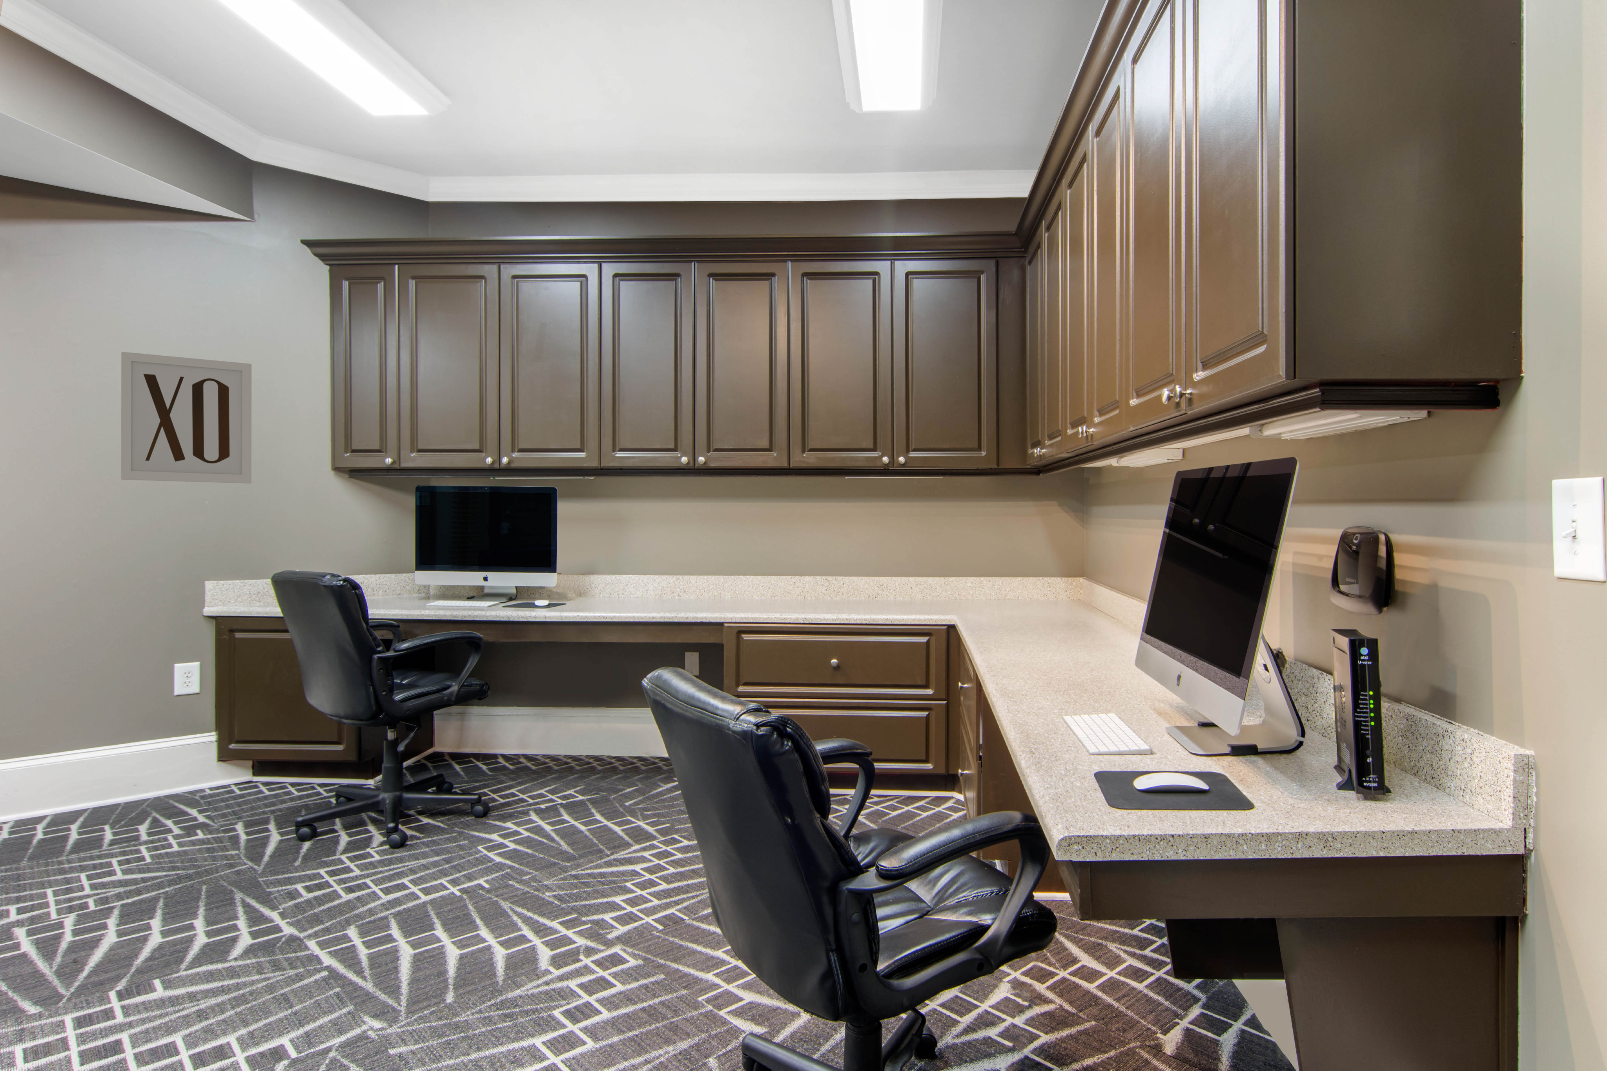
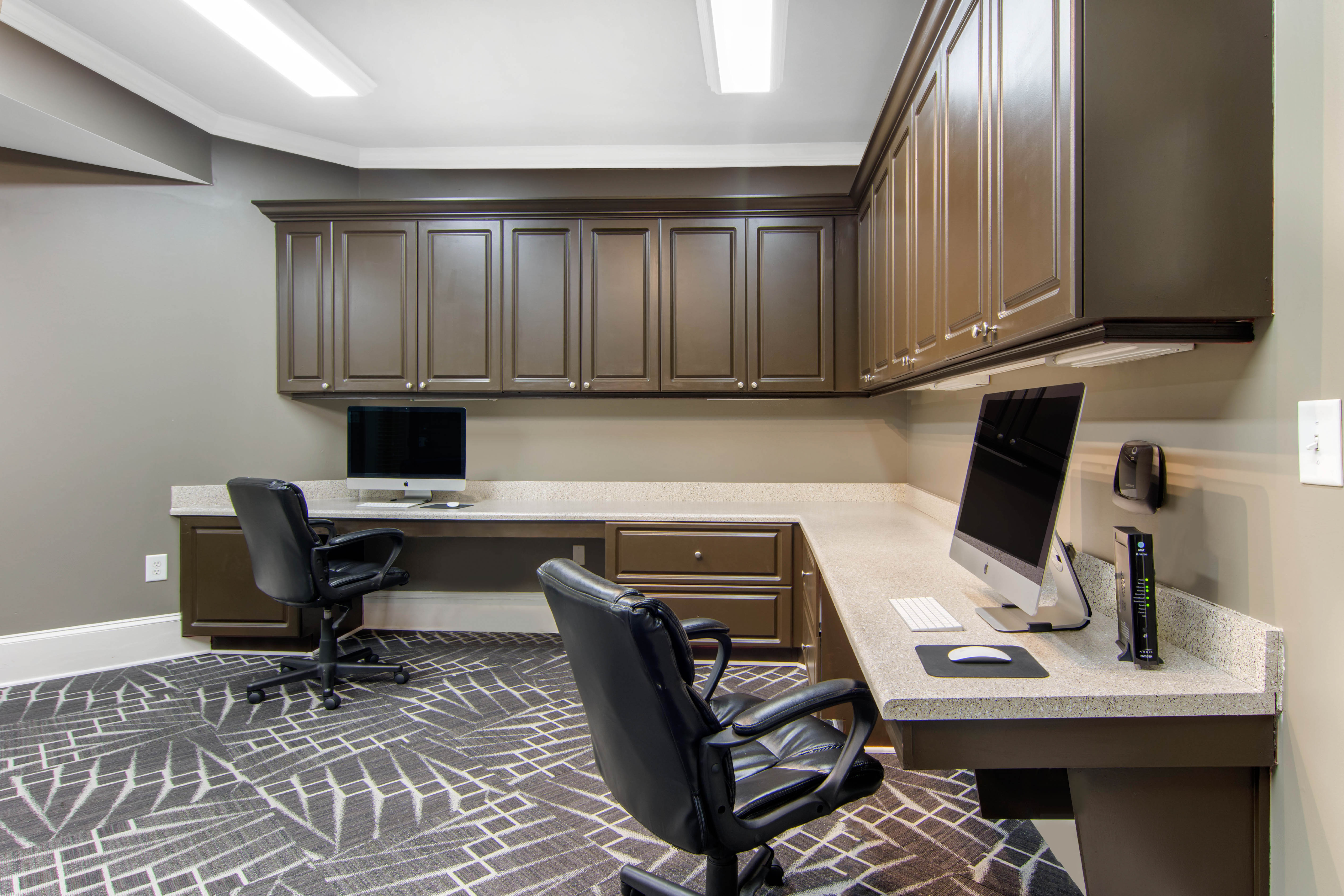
- wall art [121,351,252,484]
